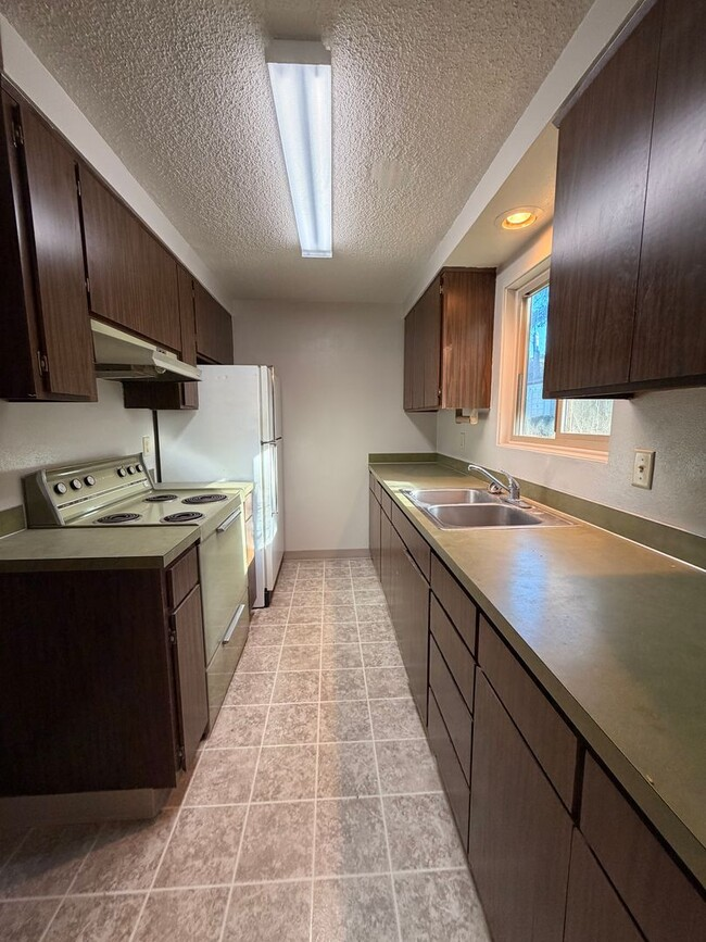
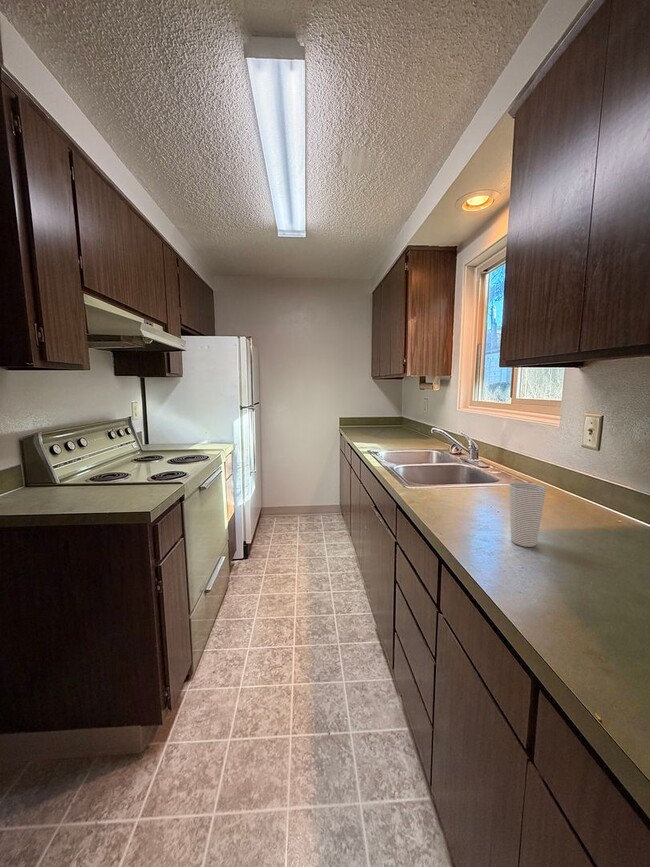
+ cup [508,481,547,548]
